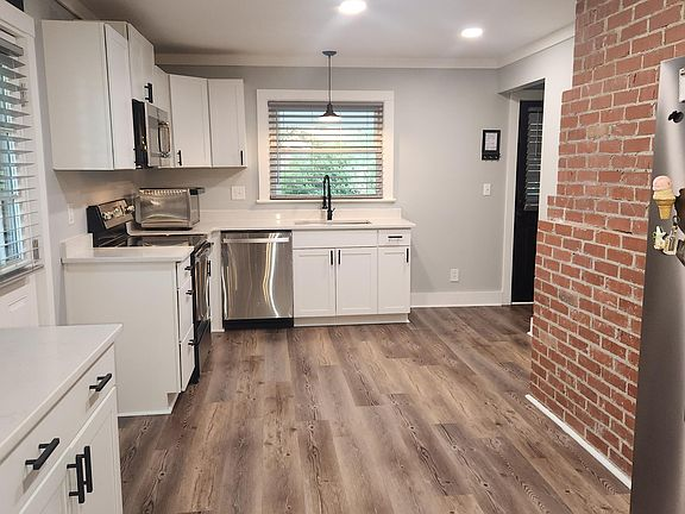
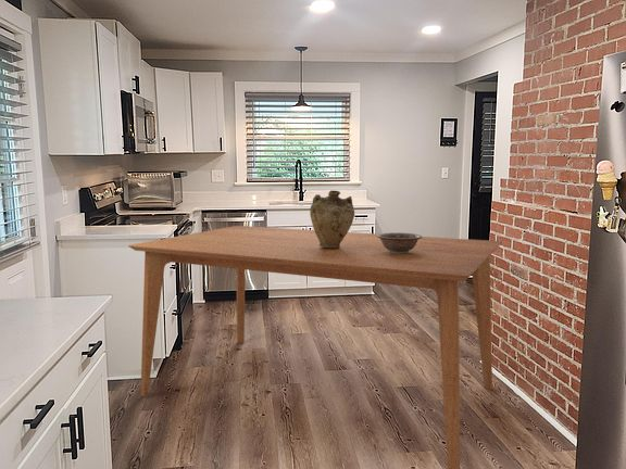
+ decorative bowl [377,231,423,254]
+ dining table [127,225,503,469]
+ vase [309,190,355,248]
